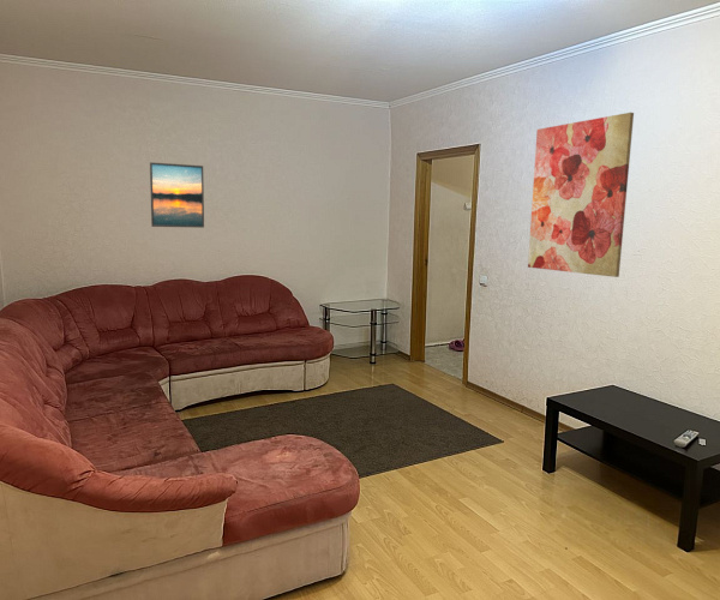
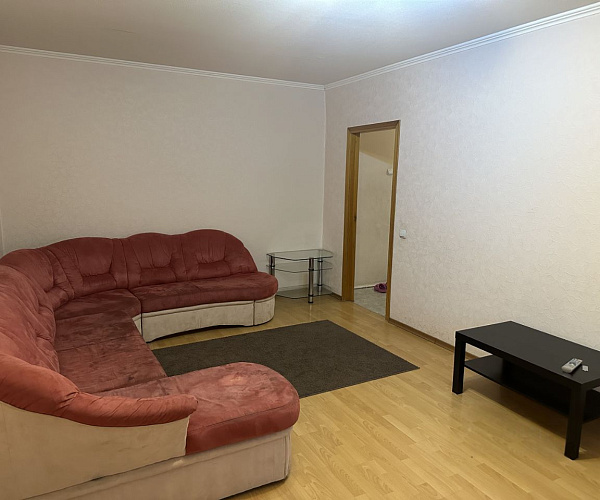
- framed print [149,161,205,229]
- wall art [527,112,635,278]
